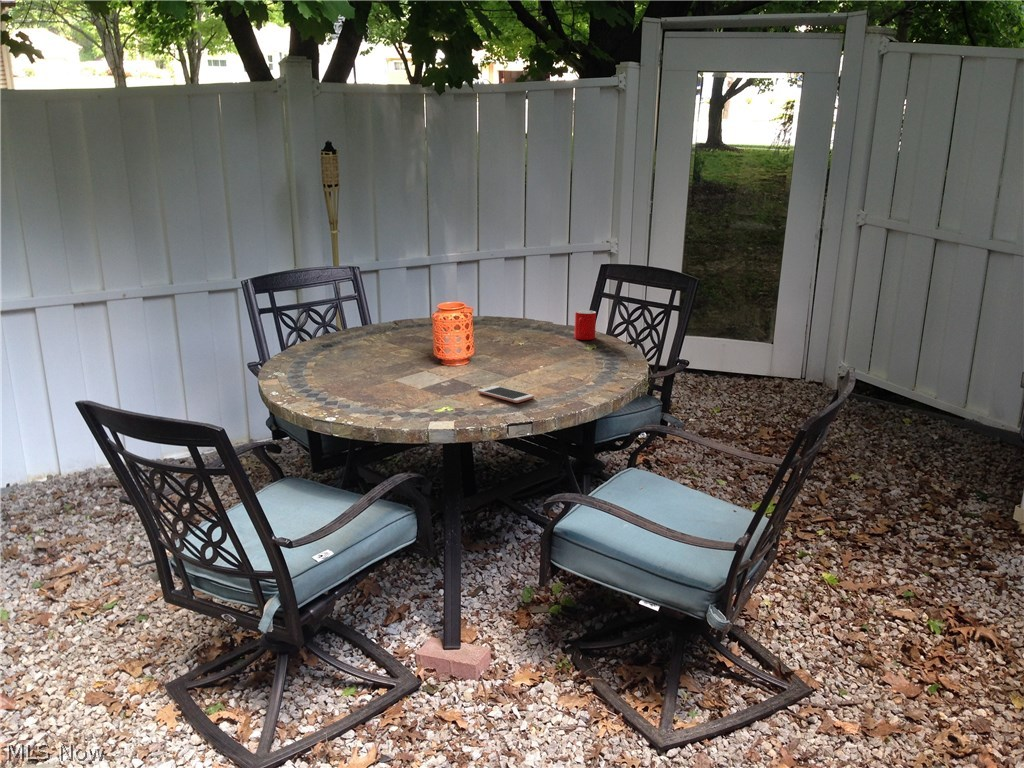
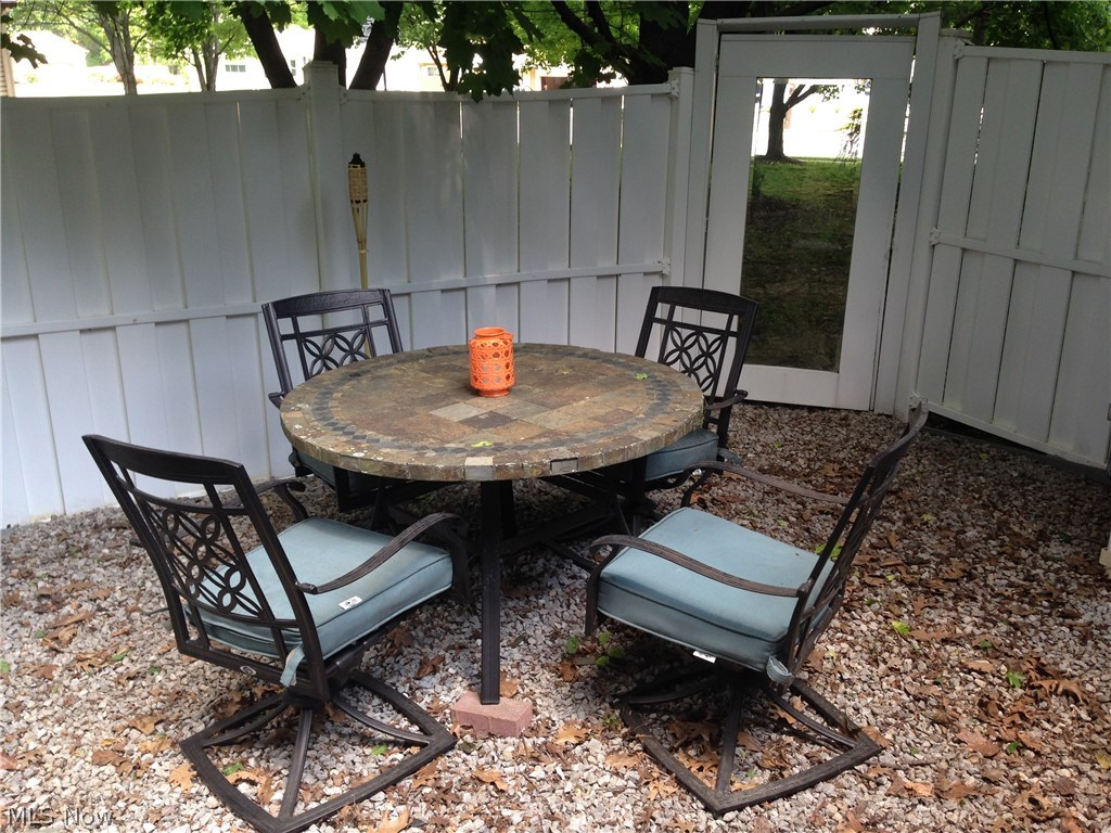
- cell phone [476,385,535,404]
- cup [574,309,597,341]
